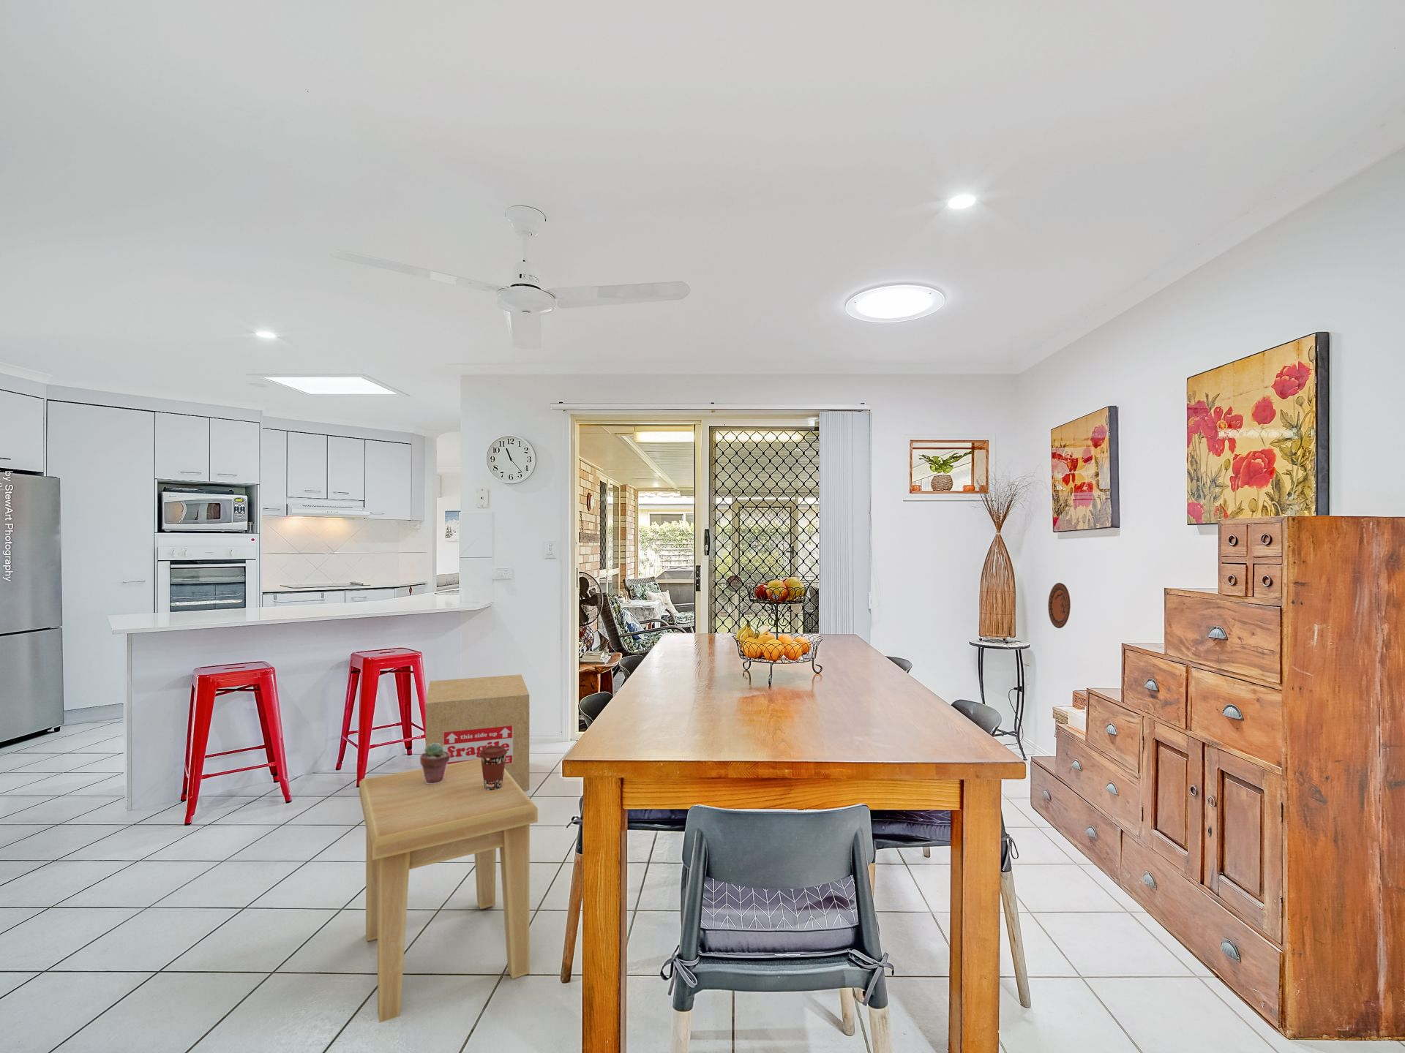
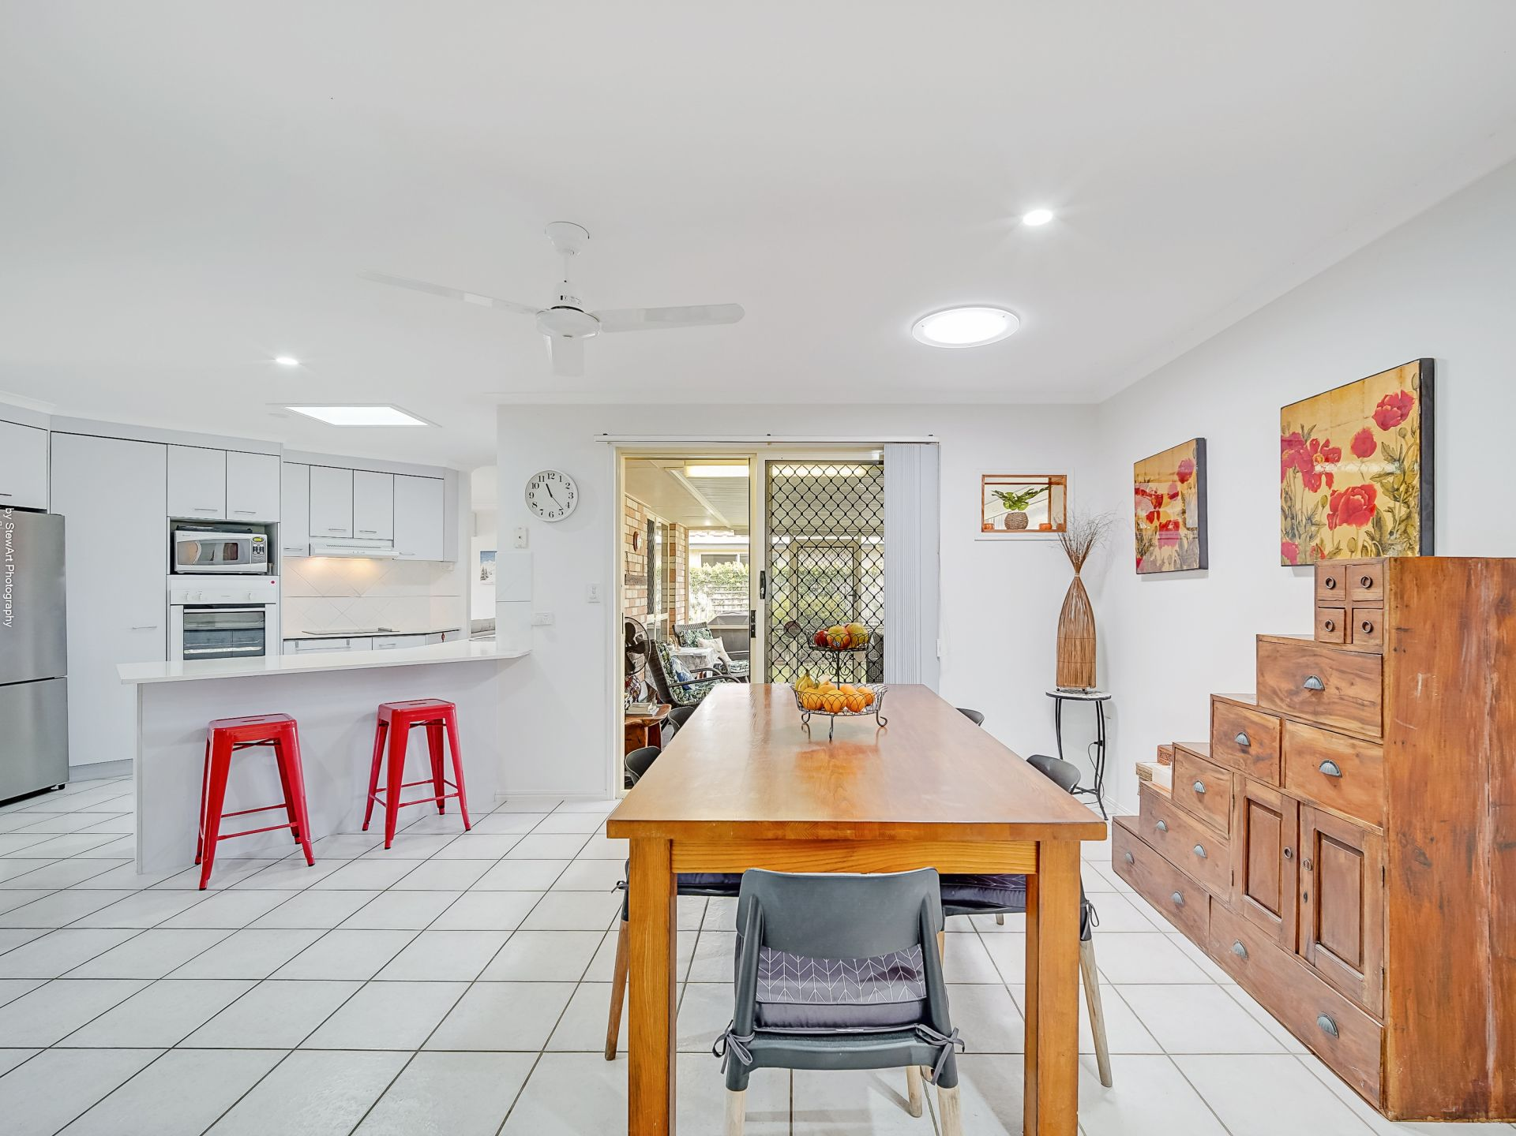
- side table [358,759,539,1023]
- coffee cup [479,746,507,790]
- decorative plate [1048,582,1071,629]
- potted succulent [419,743,450,784]
- cardboard box [425,675,530,791]
